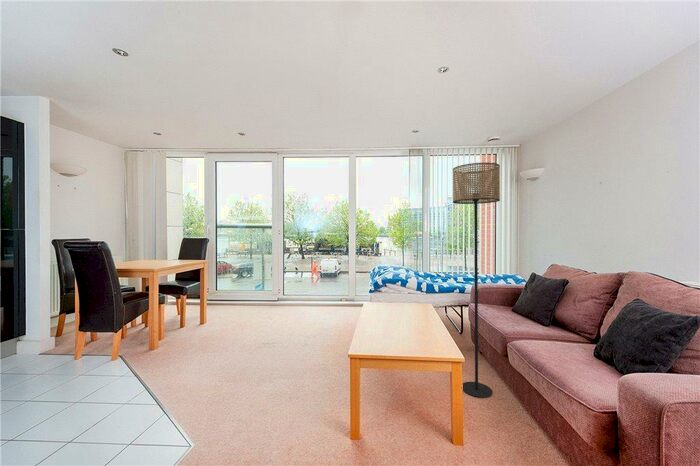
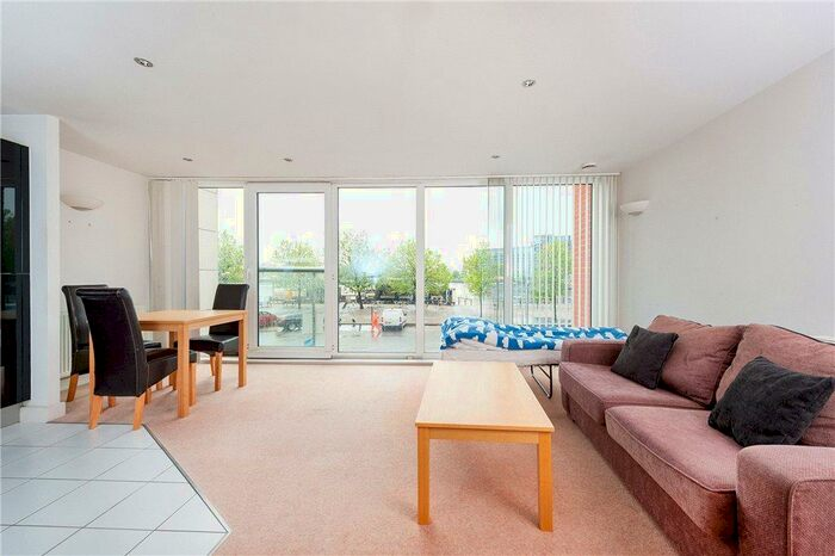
- floor lamp [452,162,501,399]
